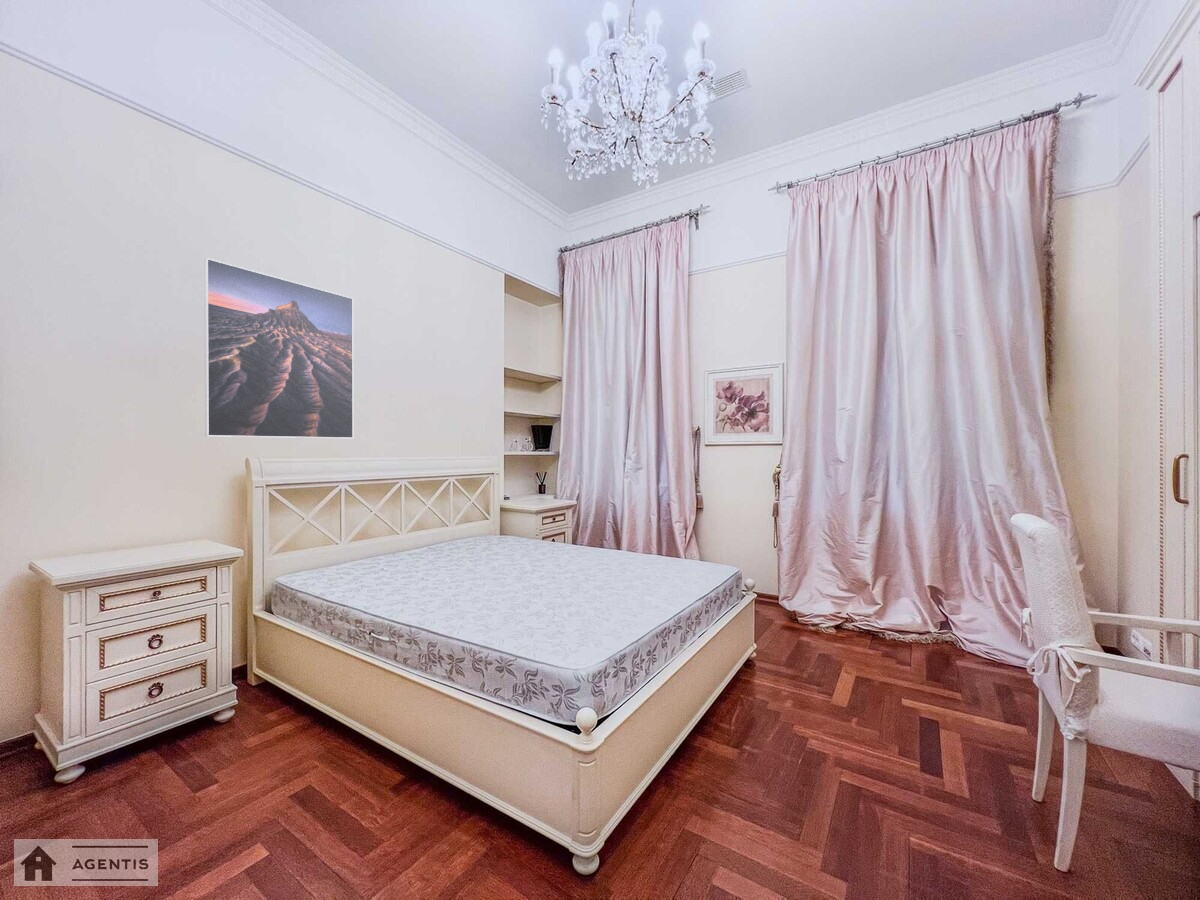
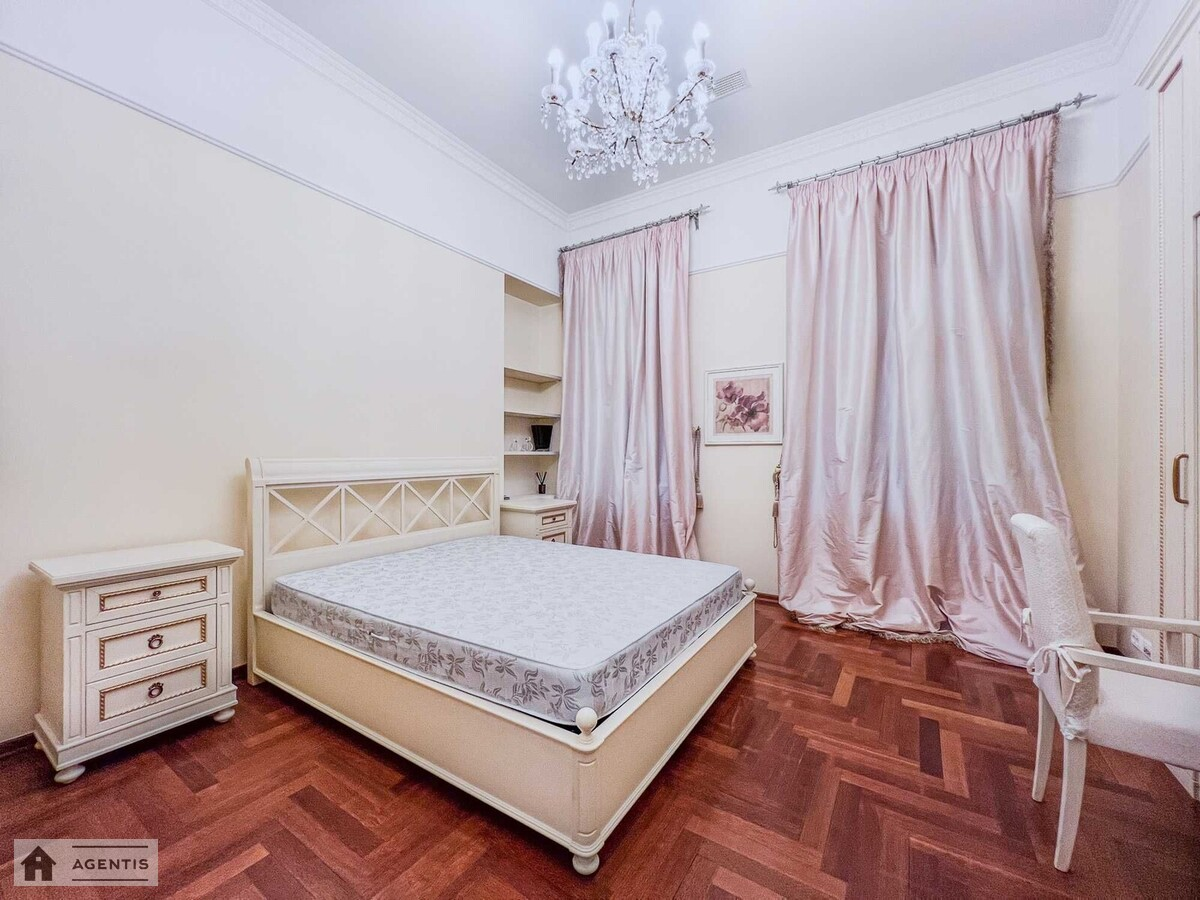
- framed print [203,257,354,439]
